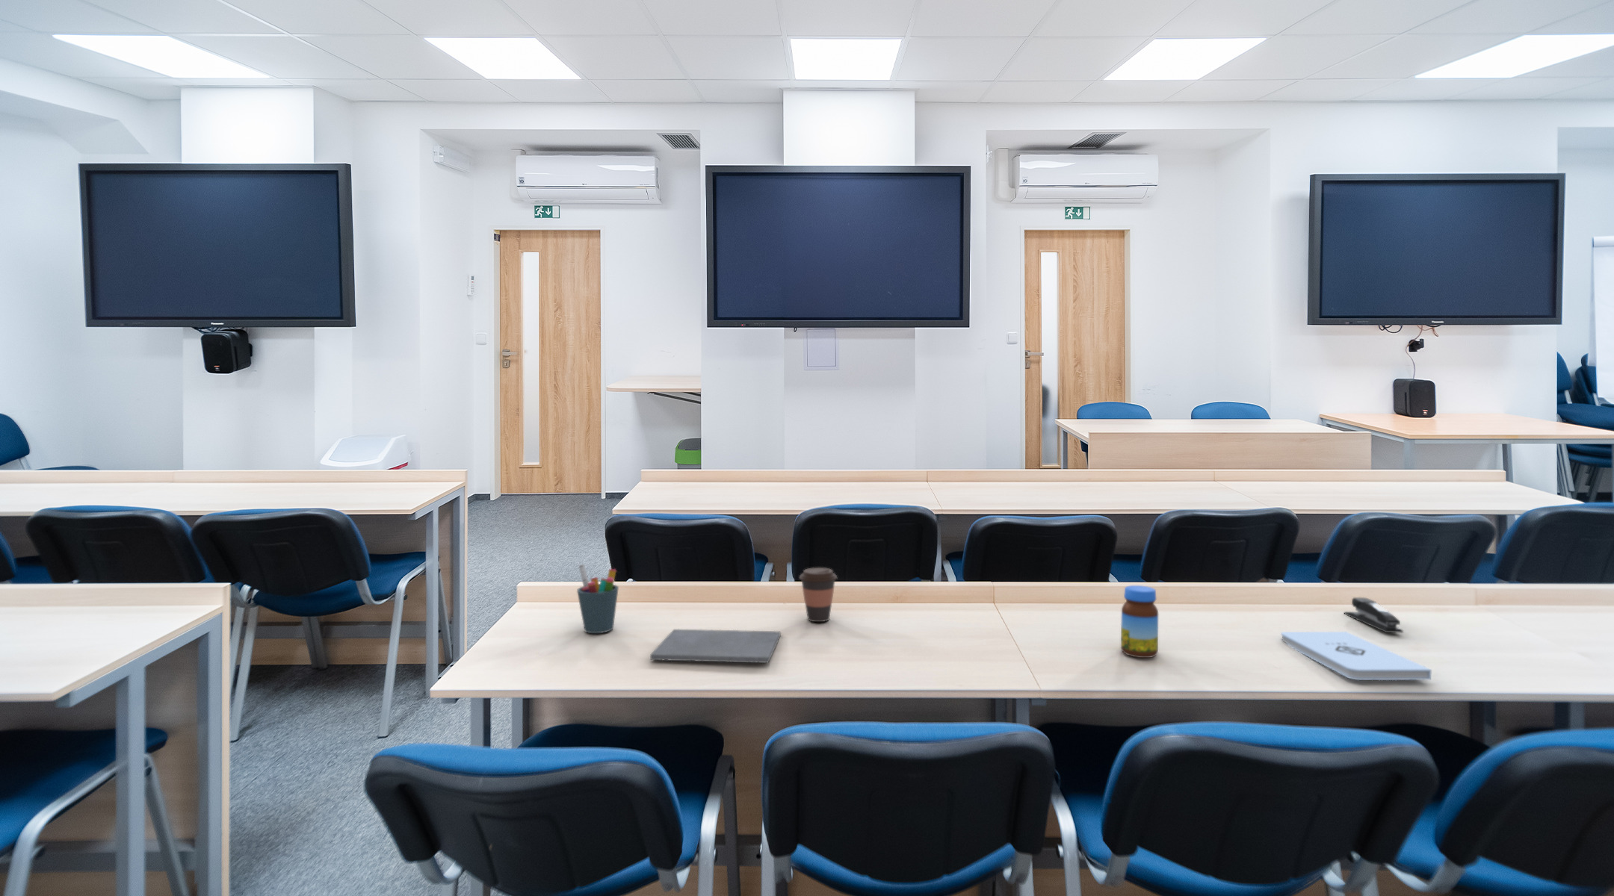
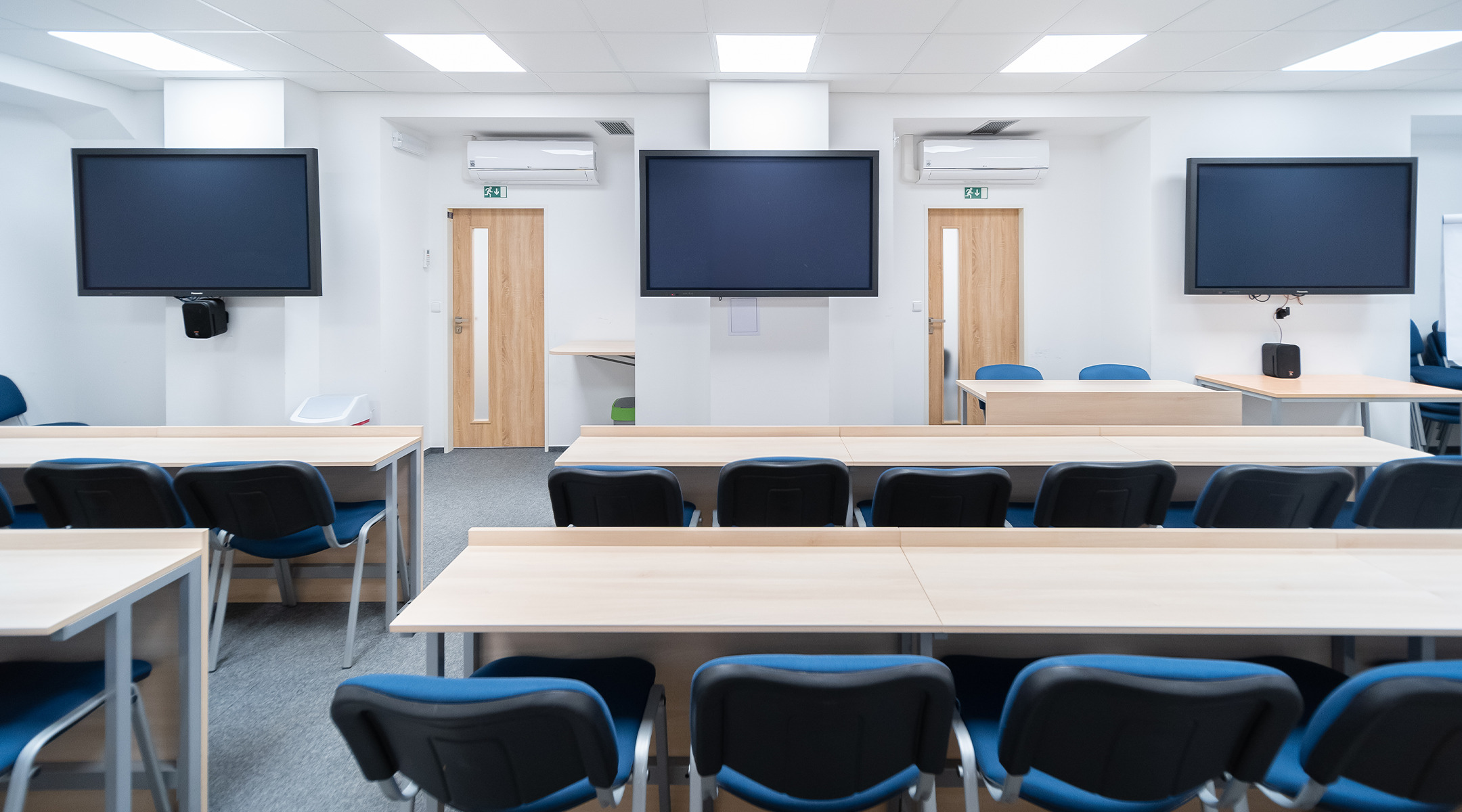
- pen holder [576,563,619,633]
- stapler [1342,597,1404,633]
- coffee cup [798,567,838,622]
- jar [1121,585,1159,659]
- notepad [1279,631,1433,681]
- notepad [649,629,782,664]
